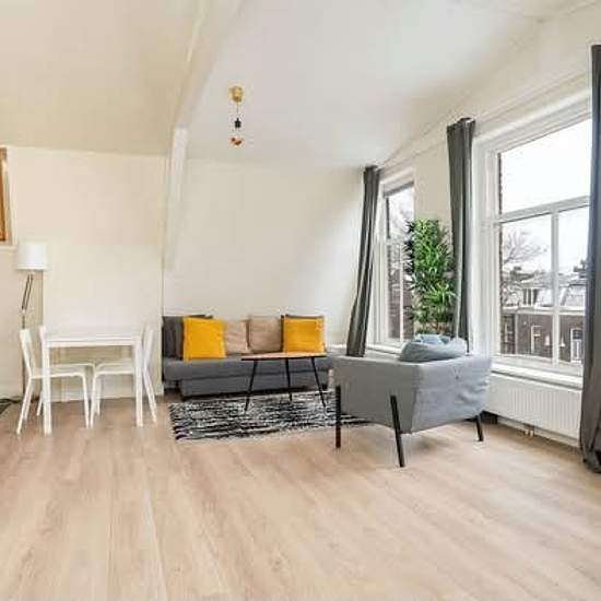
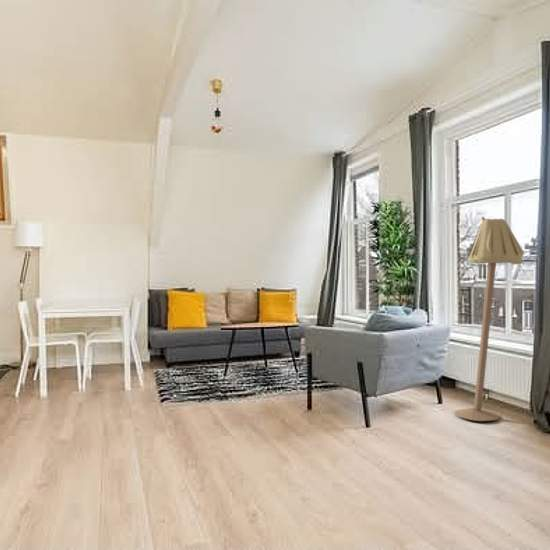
+ floor lamp [453,216,525,422]
